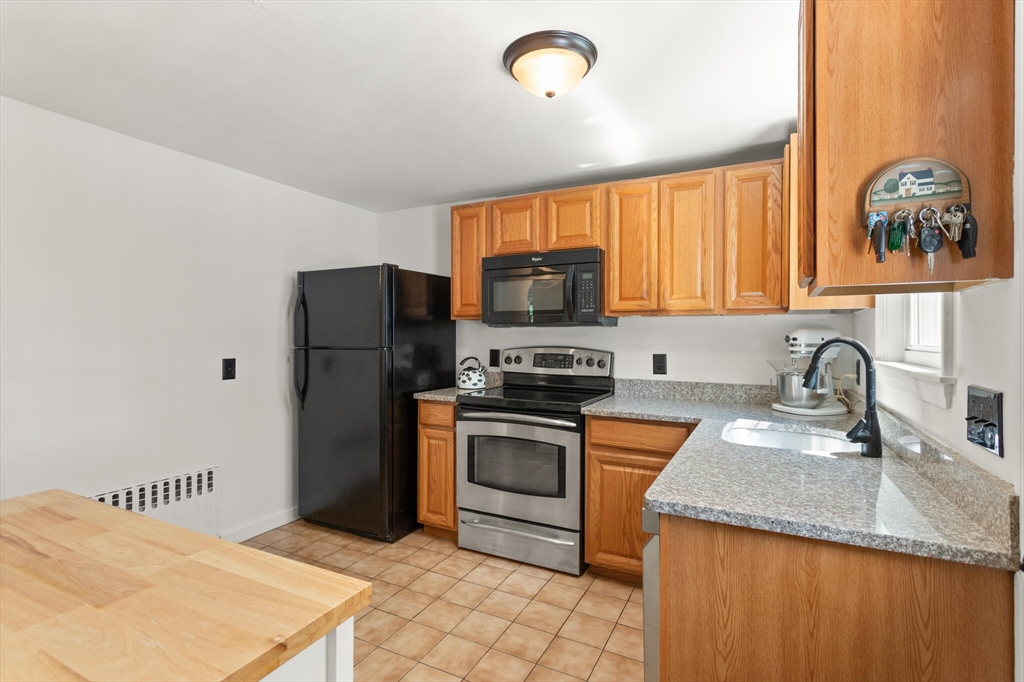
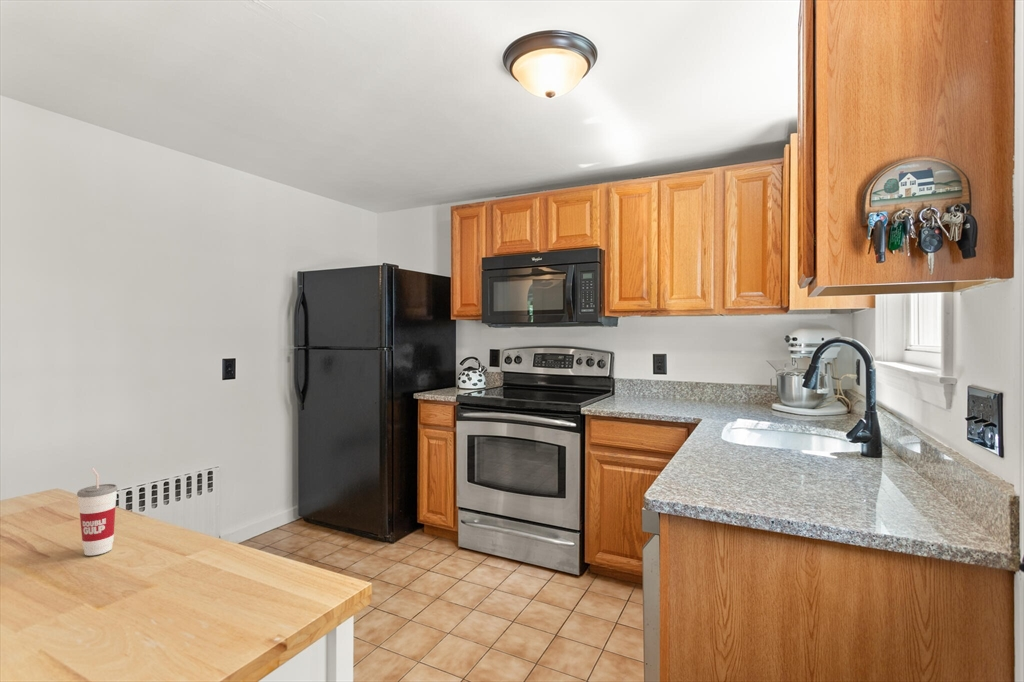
+ cup [76,467,118,556]
